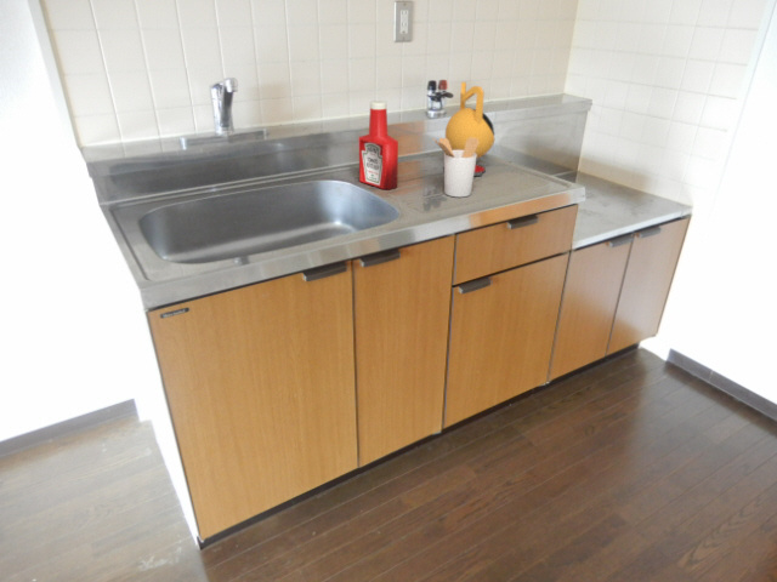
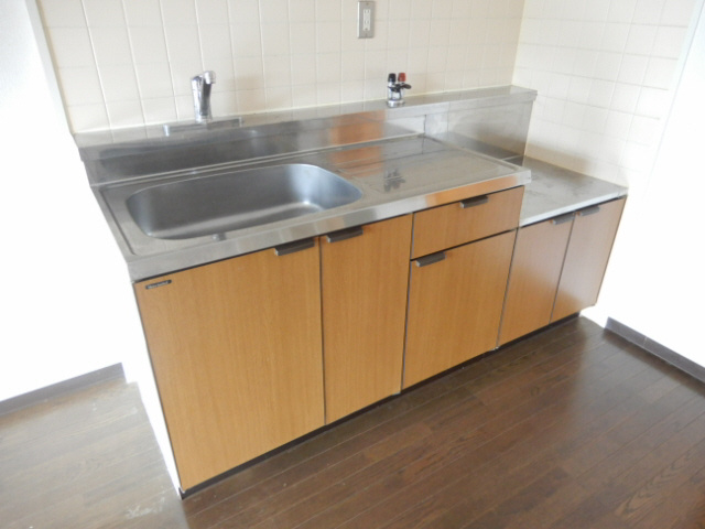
- utensil holder [432,137,478,198]
- soap bottle [358,99,399,190]
- kettle [442,81,497,177]
